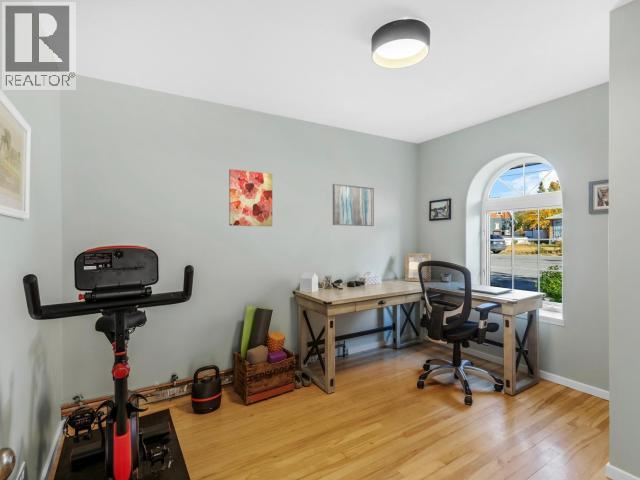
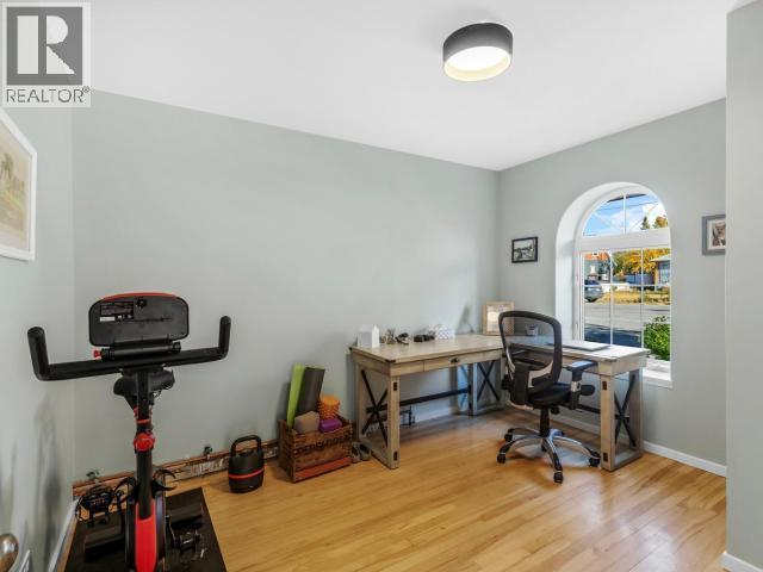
- wall art [332,183,375,227]
- wall art [228,168,273,227]
